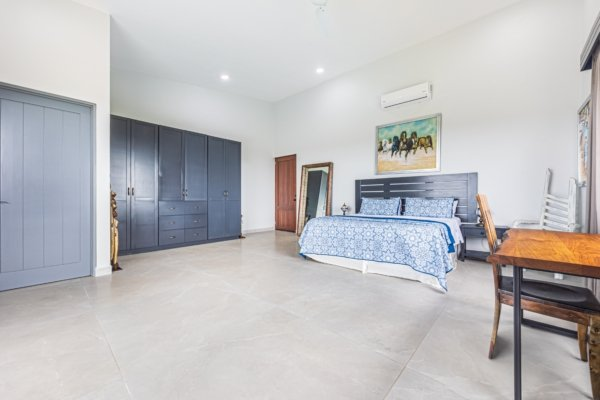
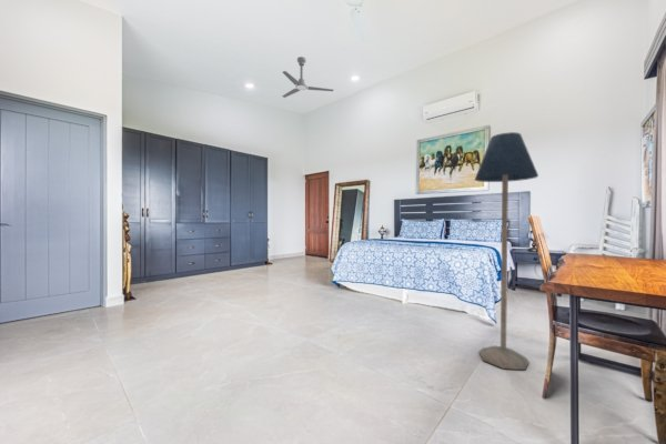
+ ceiling fan [281,56,334,99]
+ floor lamp [474,131,539,371]
